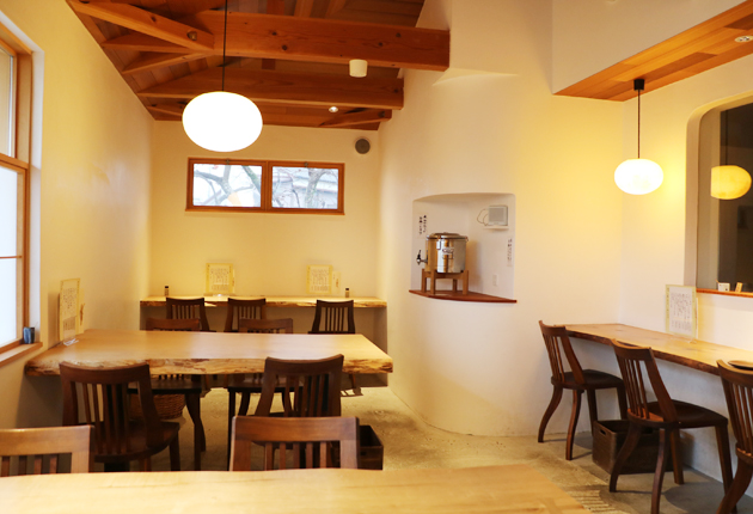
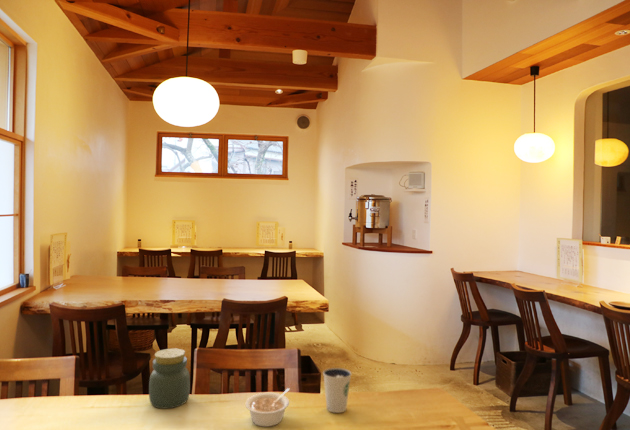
+ jar [148,347,191,409]
+ dixie cup [322,367,352,414]
+ legume [245,387,291,428]
